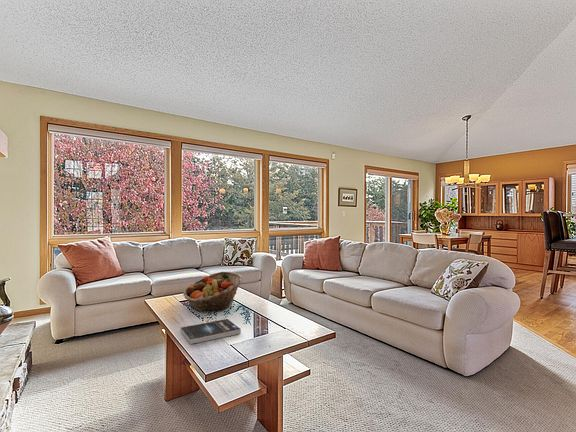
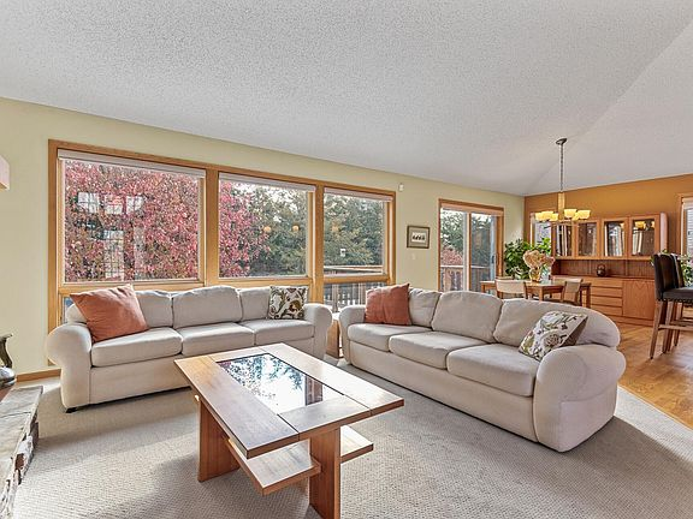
- fruit basket [182,271,244,312]
- book [180,318,242,345]
